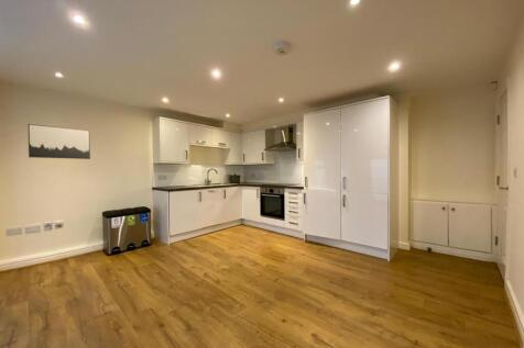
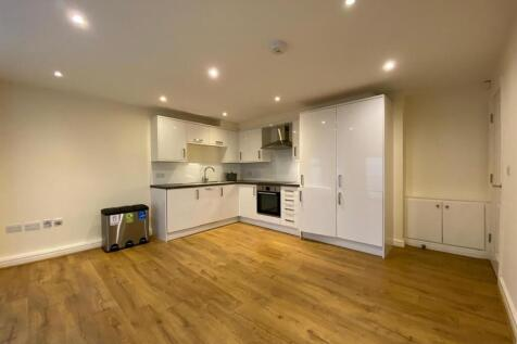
- wall art [28,123,91,160]
